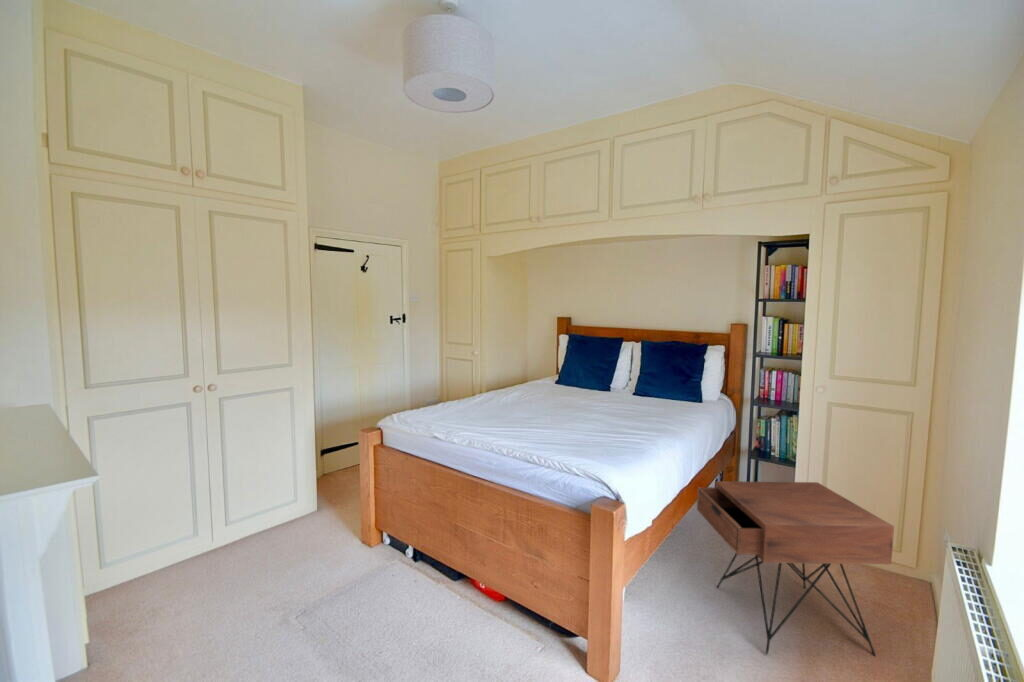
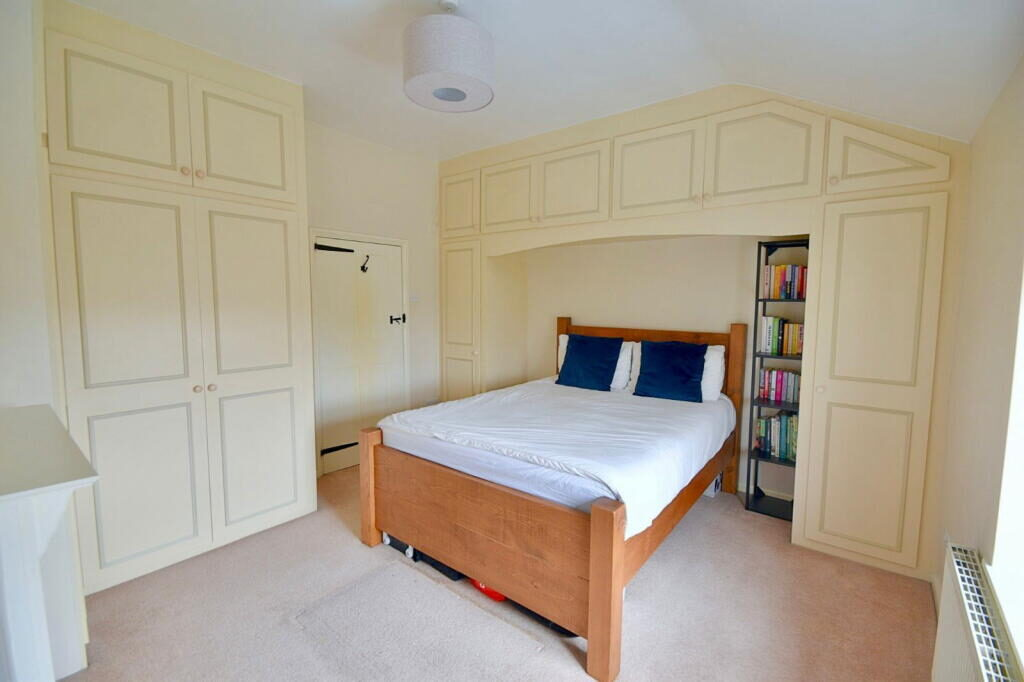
- nightstand [696,480,895,657]
